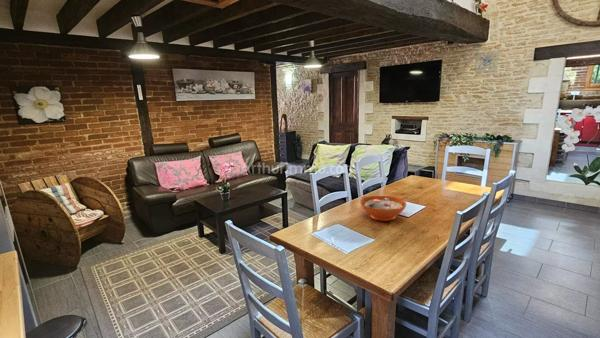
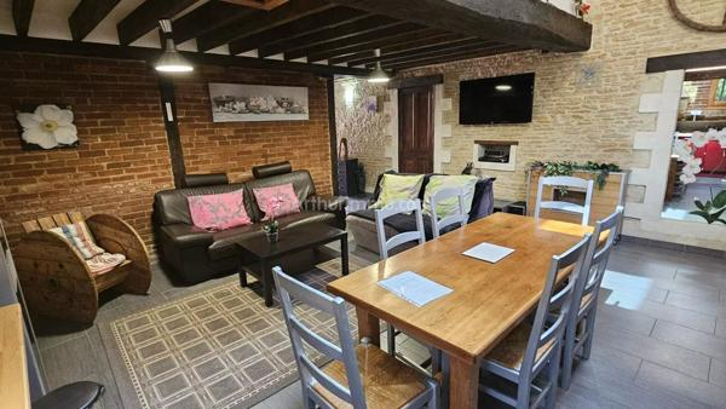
- decorative bowl [359,195,407,222]
